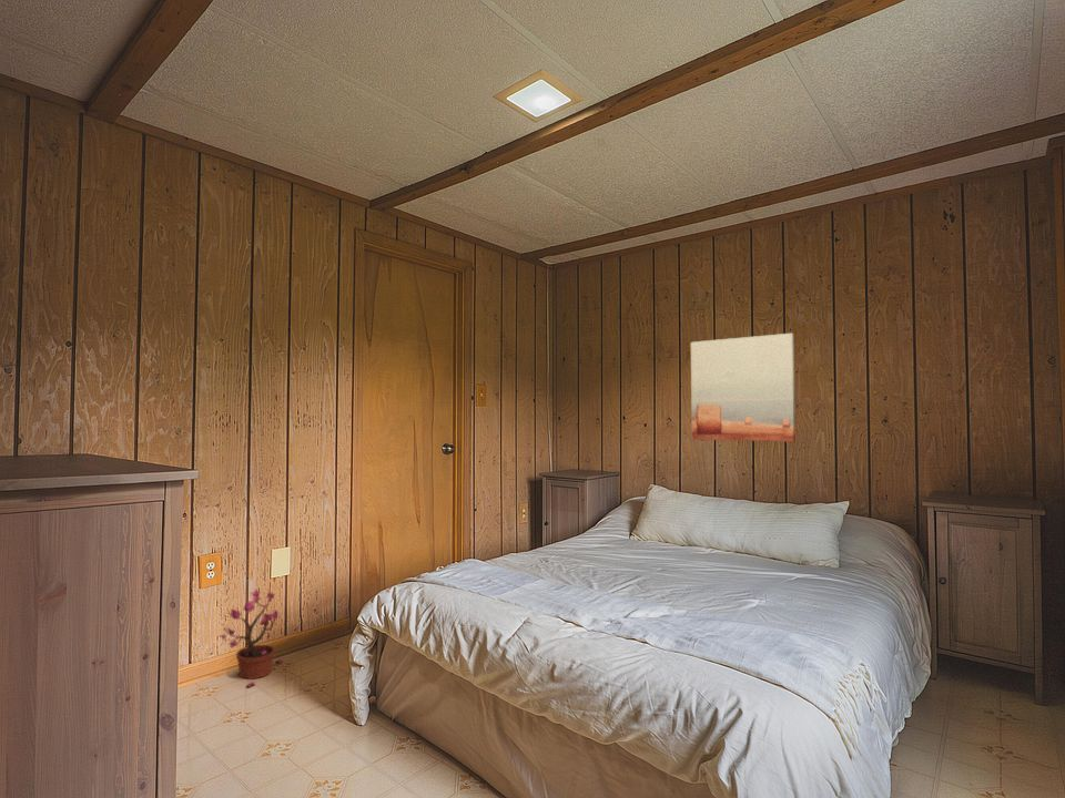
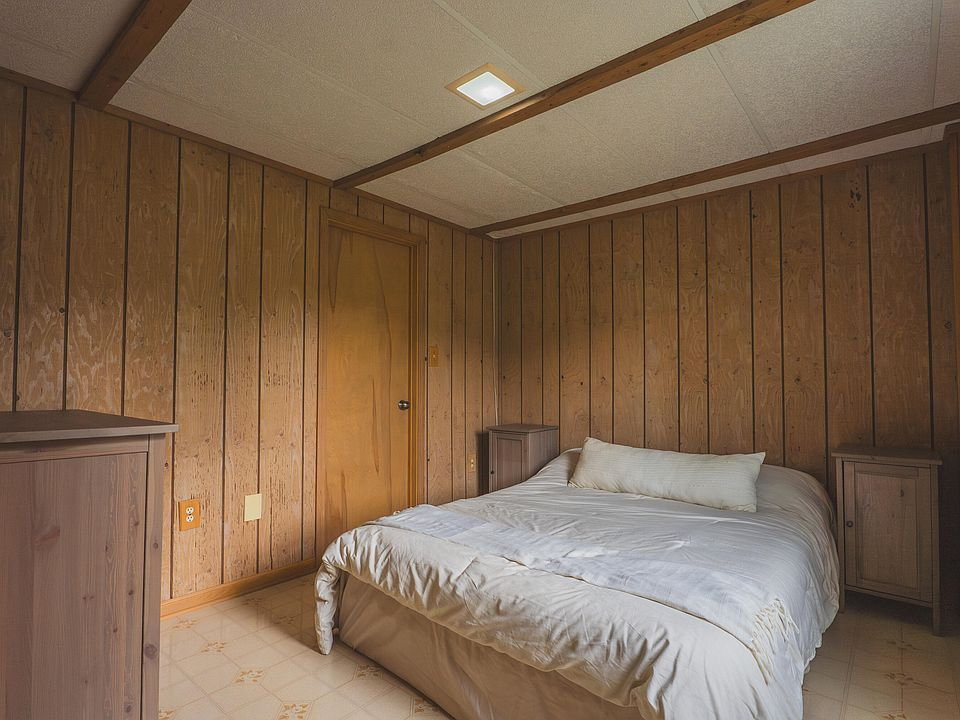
- wall art [690,332,797,443]
- potted plant [219,589,284,688]
